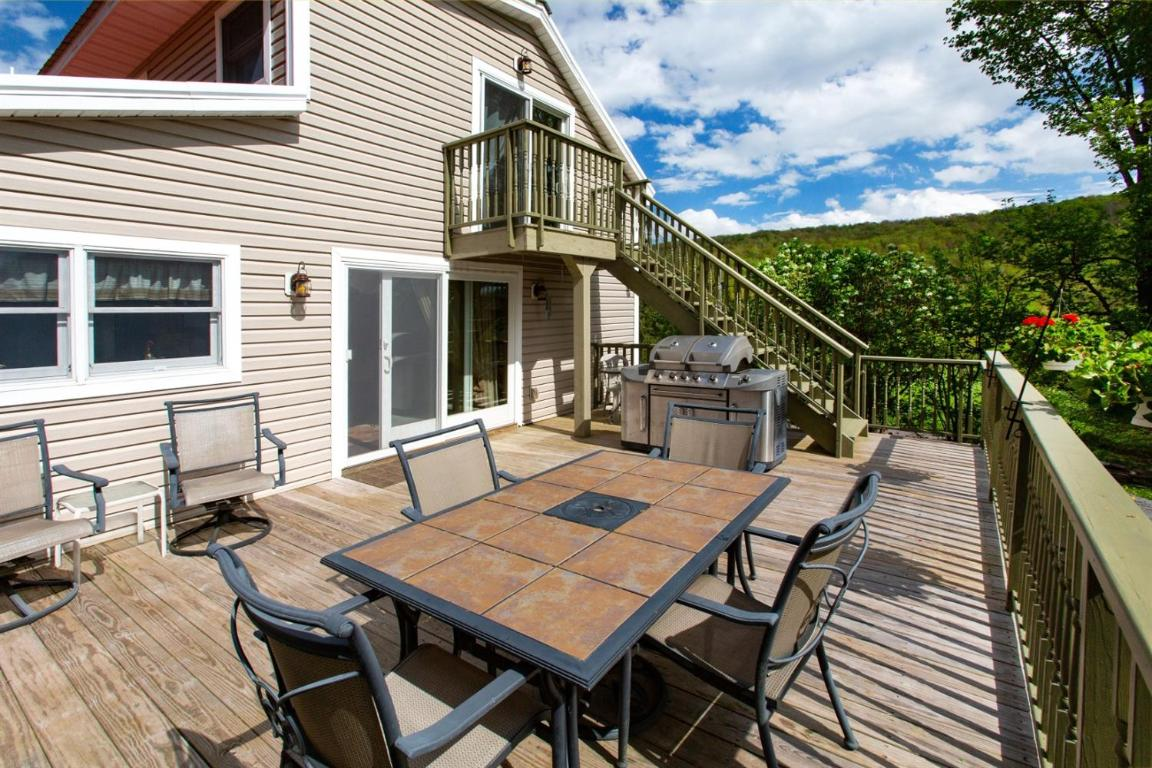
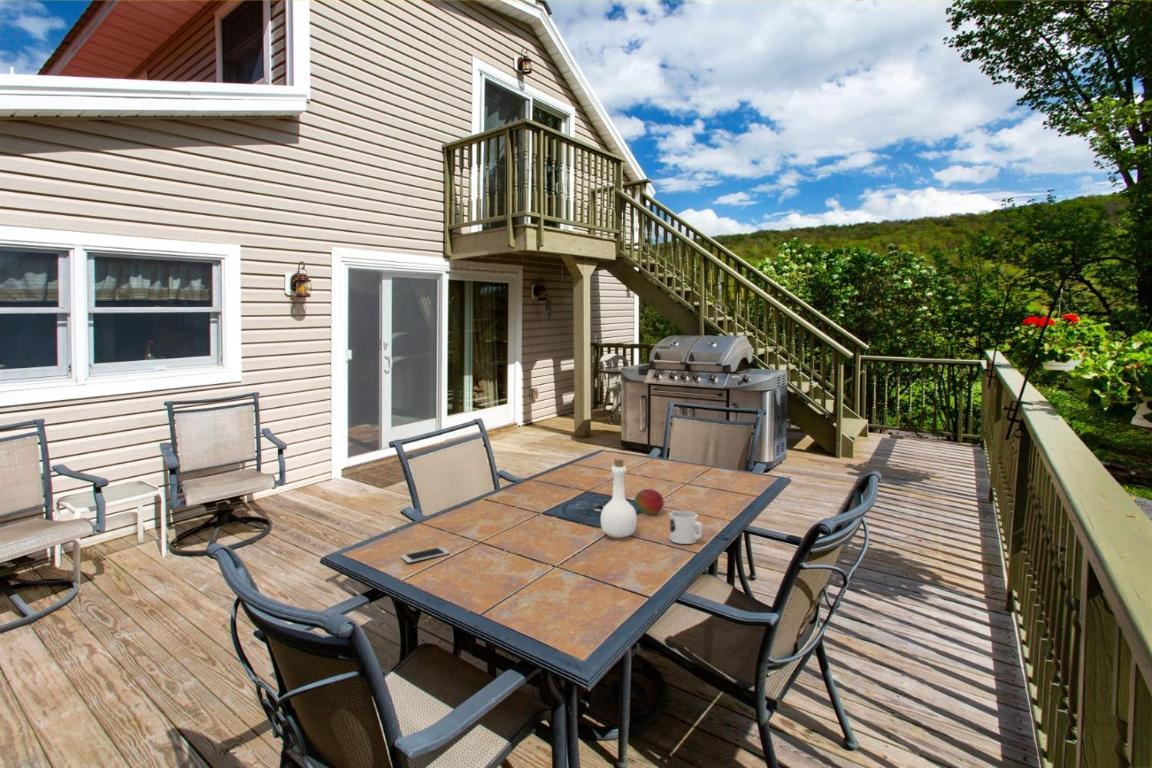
+ smartphone [400,546,451,564]
+ mug [669,510,703,545]
+ fruit [633,488,665,516]
+ bottle [600,458,638,538]
